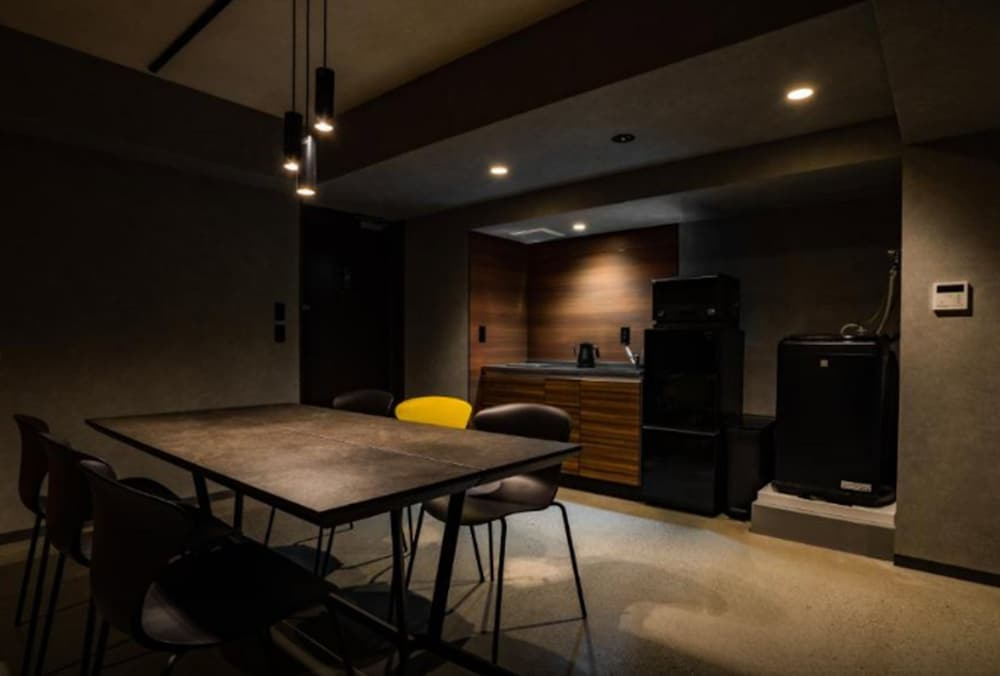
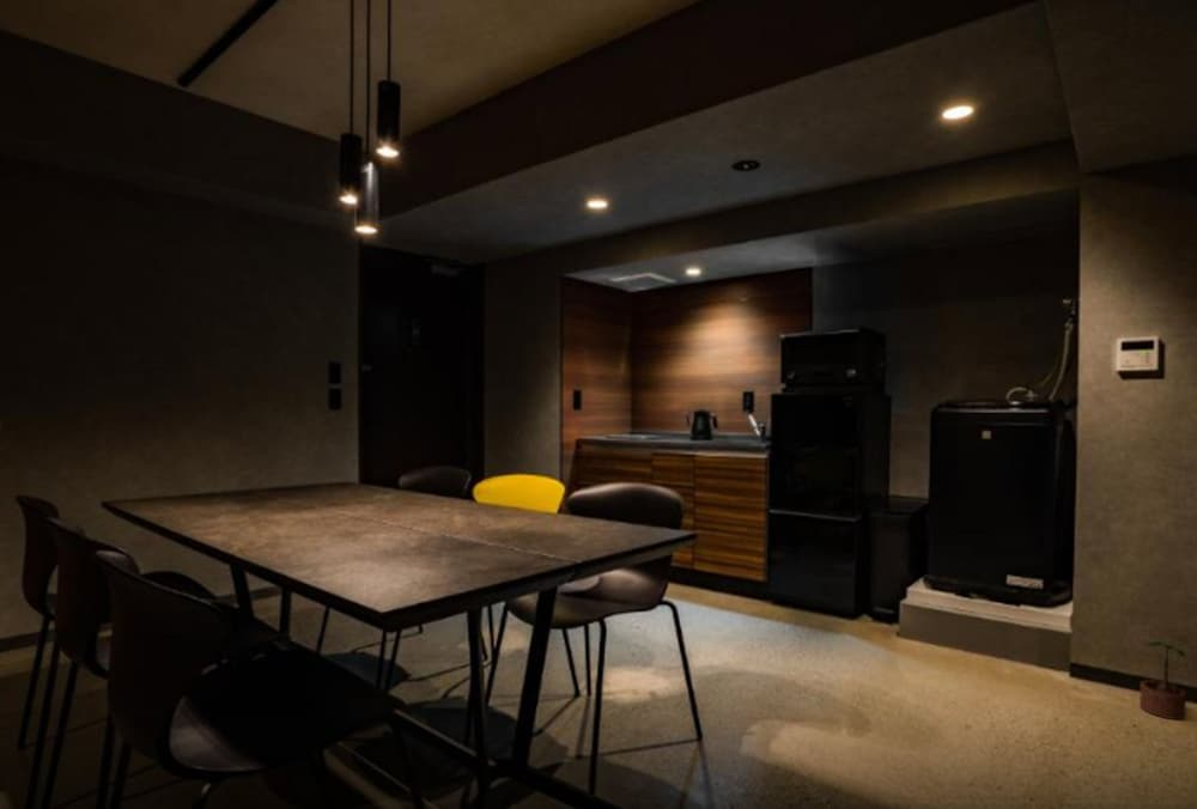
+ potted plant [1138,640,1189,720]
